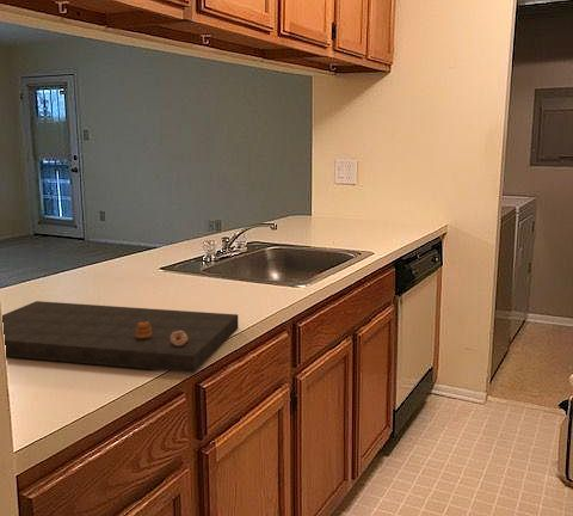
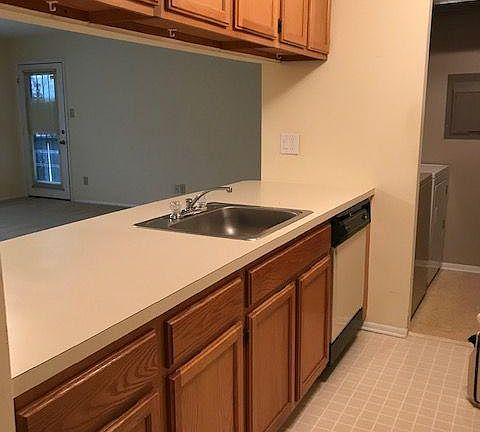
- cutting board [1,300,239,374]
